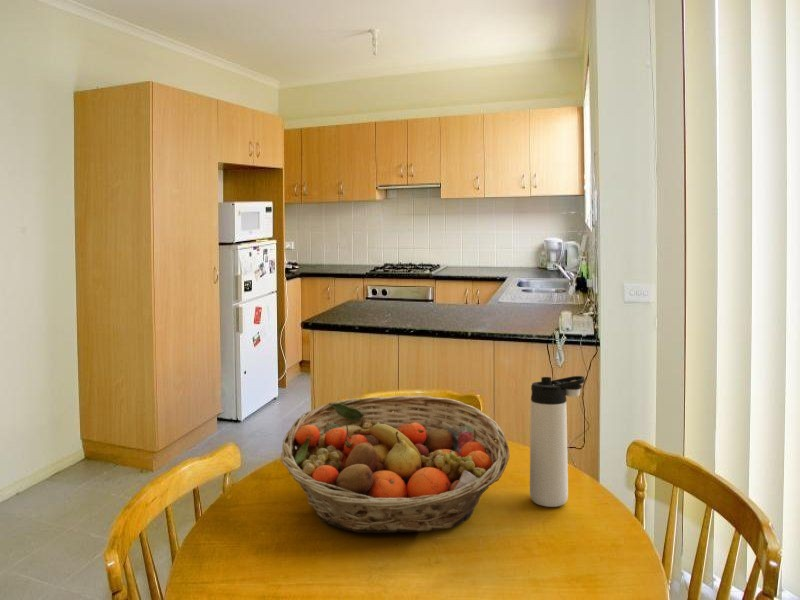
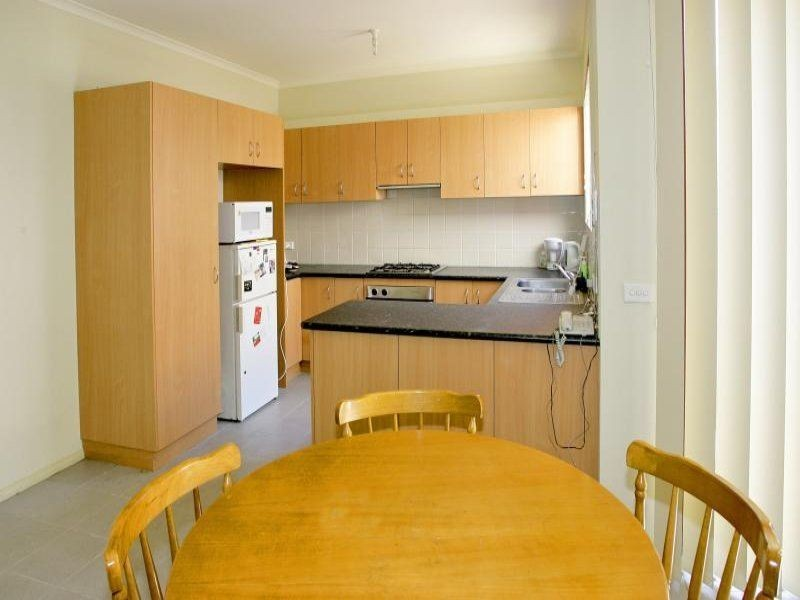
- thermos bottle [529,375,586,508]
- fruit basket [280,395,510,534]
